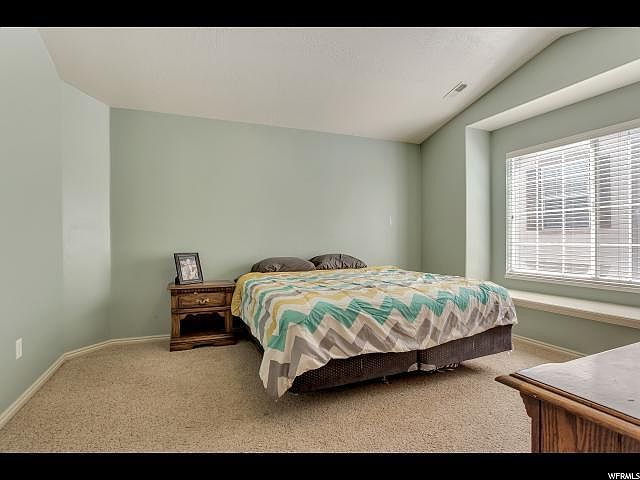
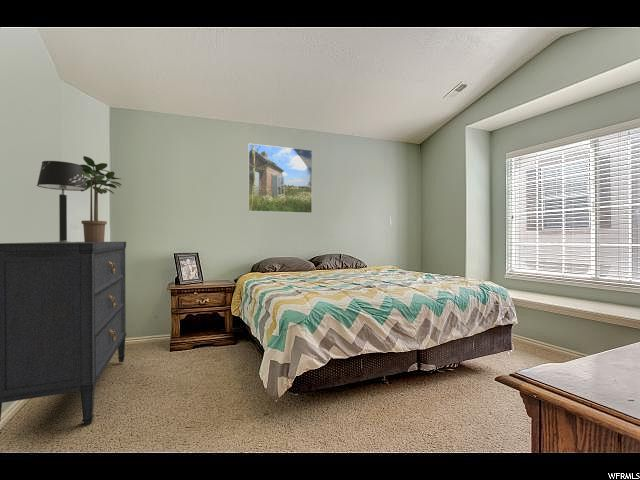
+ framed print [247,143,313,214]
+ potted plant [80,155,123,242]
+ table lamp [36,160,88,243]
+ dresser [0,241,127,435]
